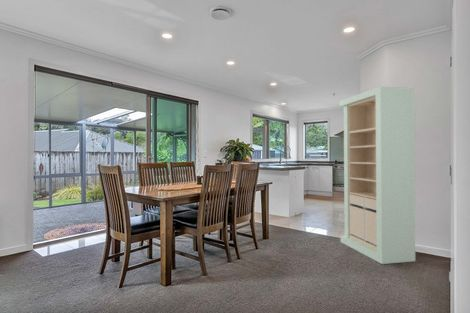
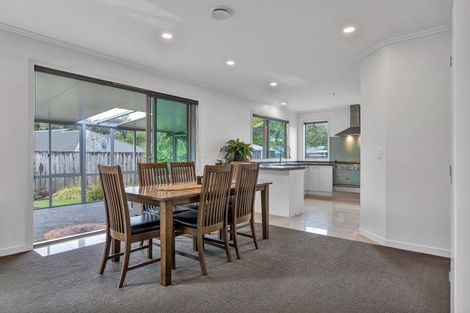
- storage cabinet [339,86,416,265]
